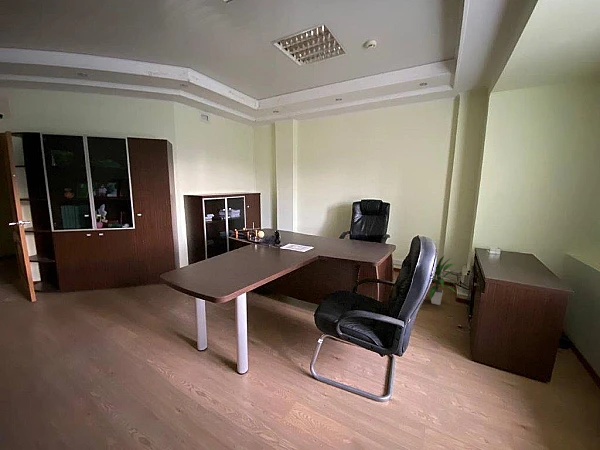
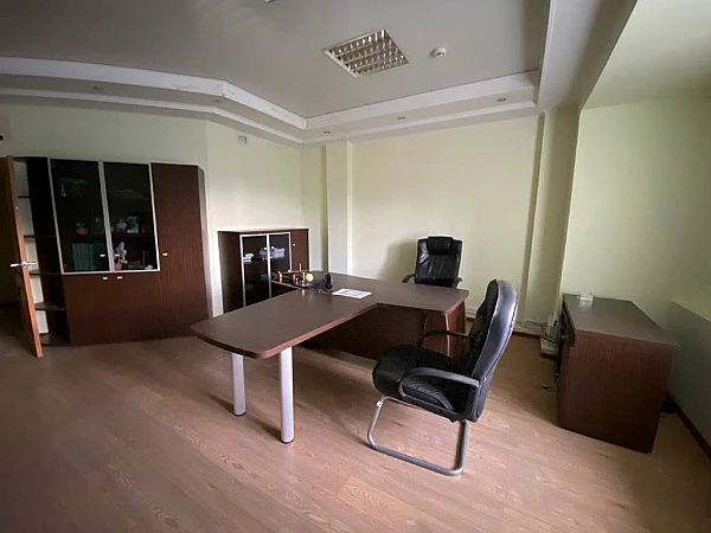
- indoor plant [429,255,458,306]
